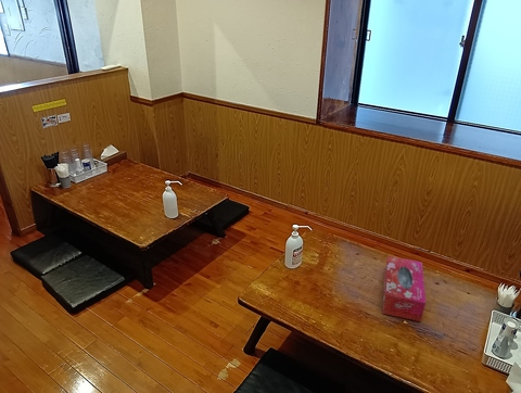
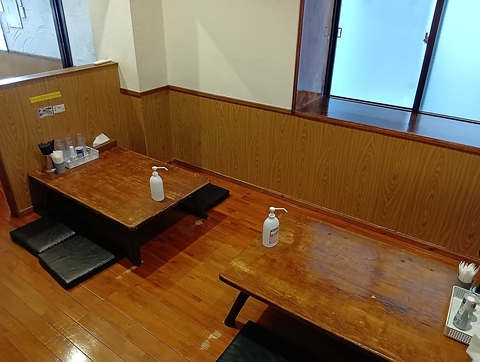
- tissue box [382,255,427,322]
